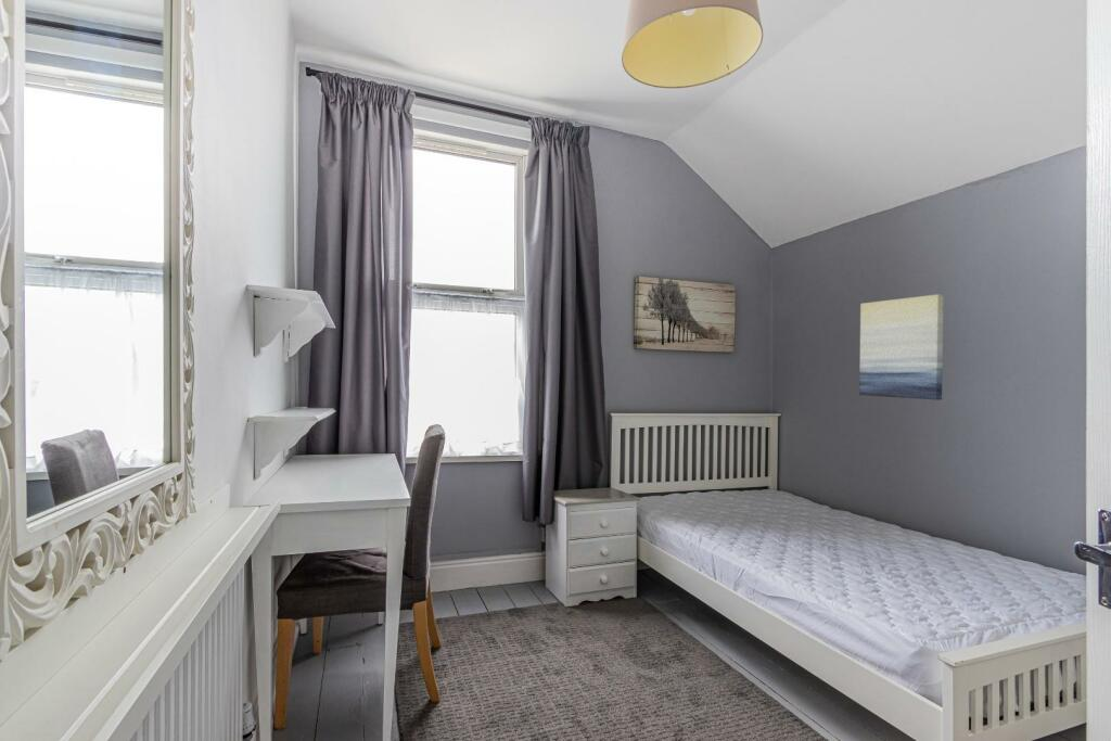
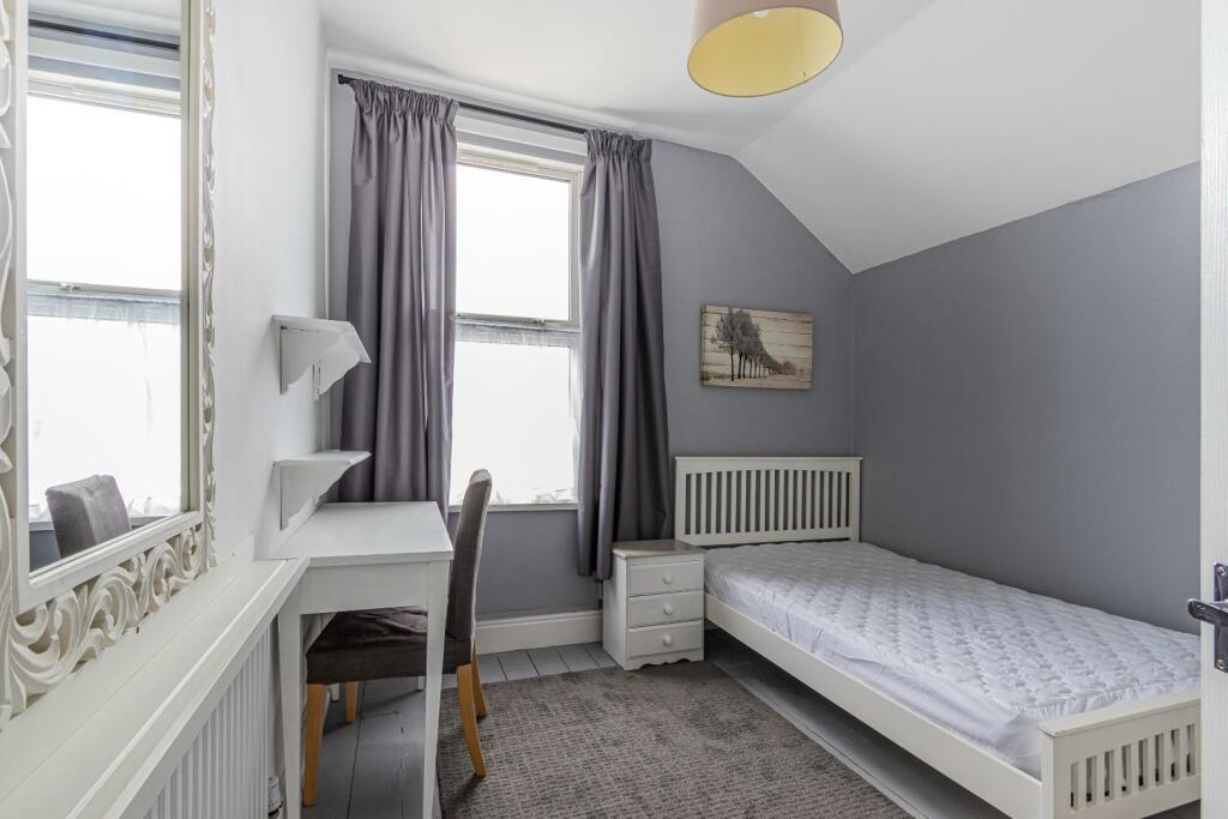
- wall art [858,293,945,401]
